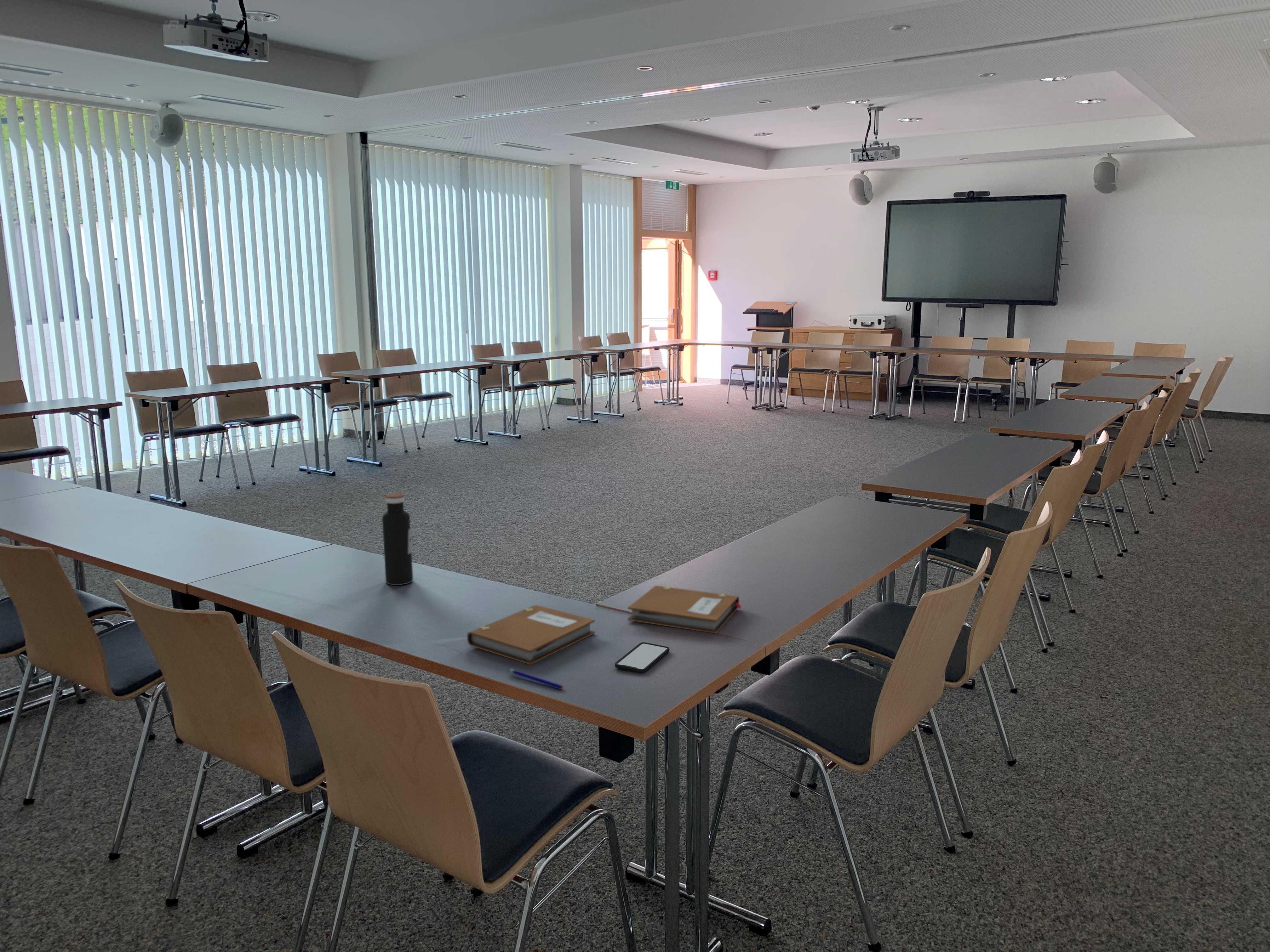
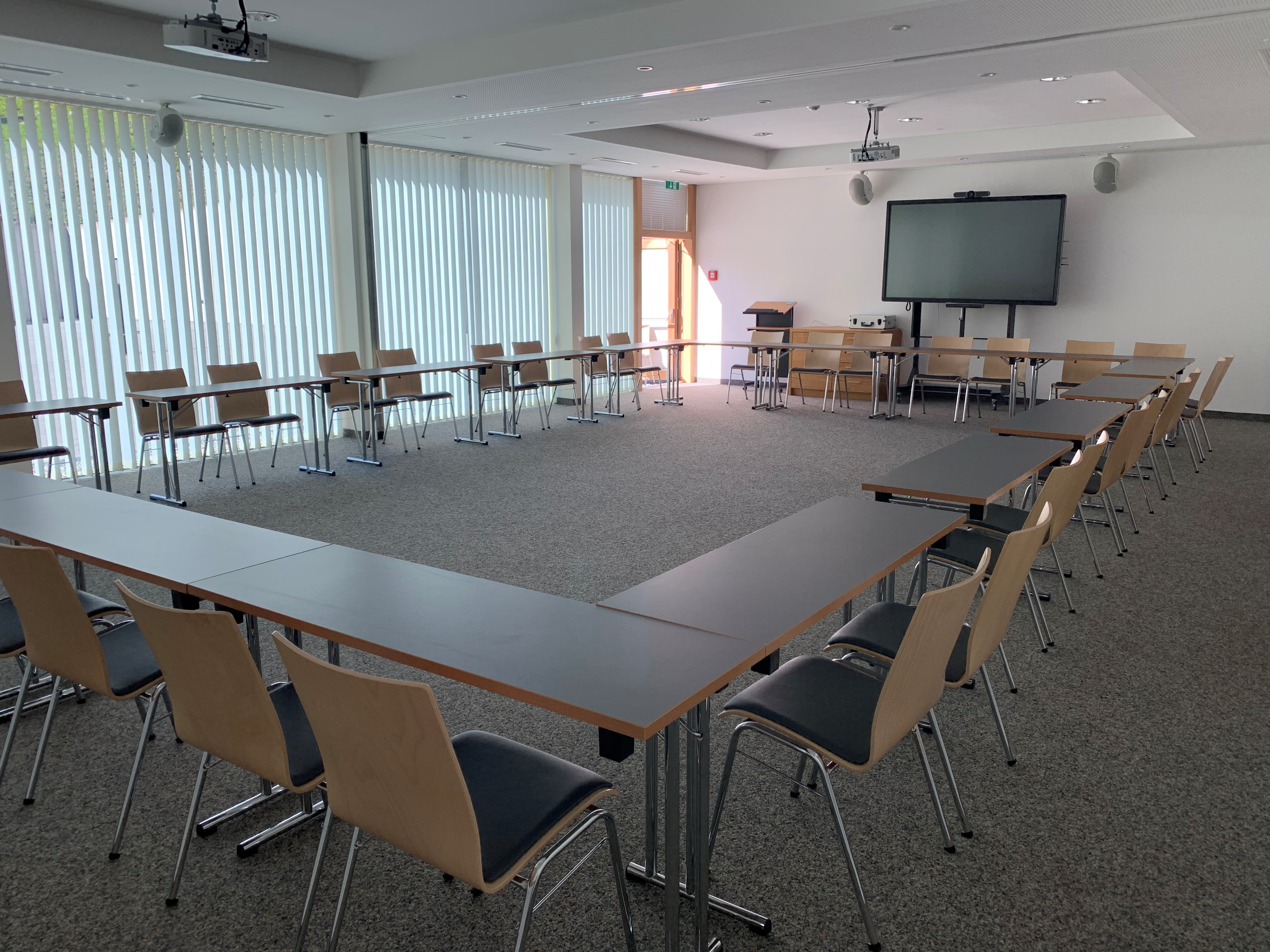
- notebook [467,605,595,665]
- pen [508,668,563,690]
- smartphone [615,642,670,673]
- water bottle [382,493,413,586]
- notebook [627,585,742,634]
